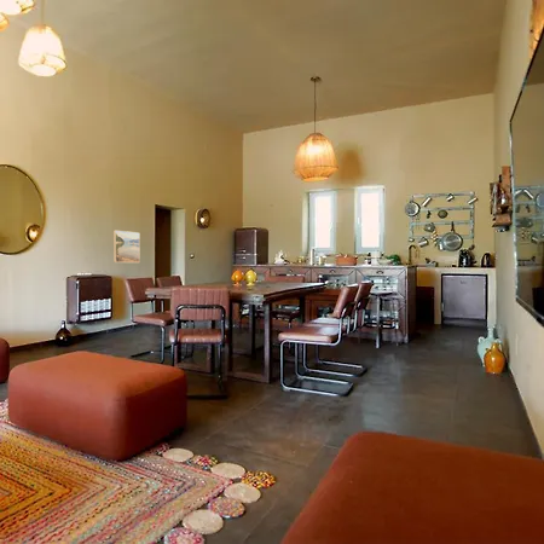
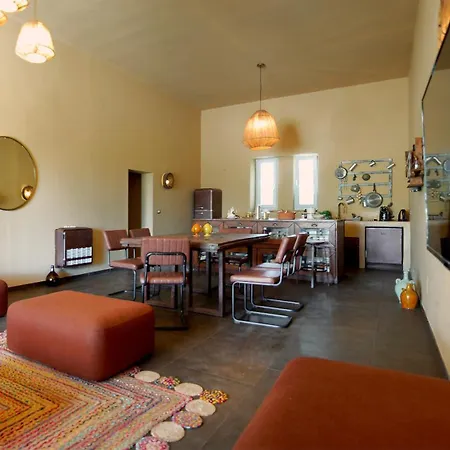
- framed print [112,230,140,264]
